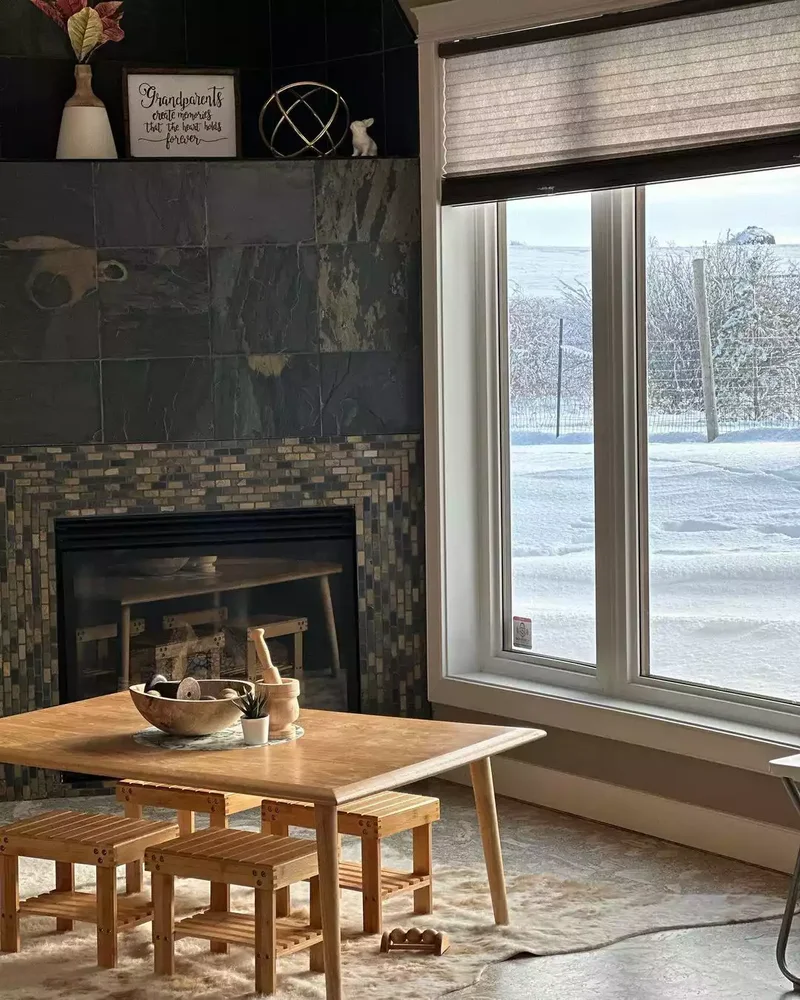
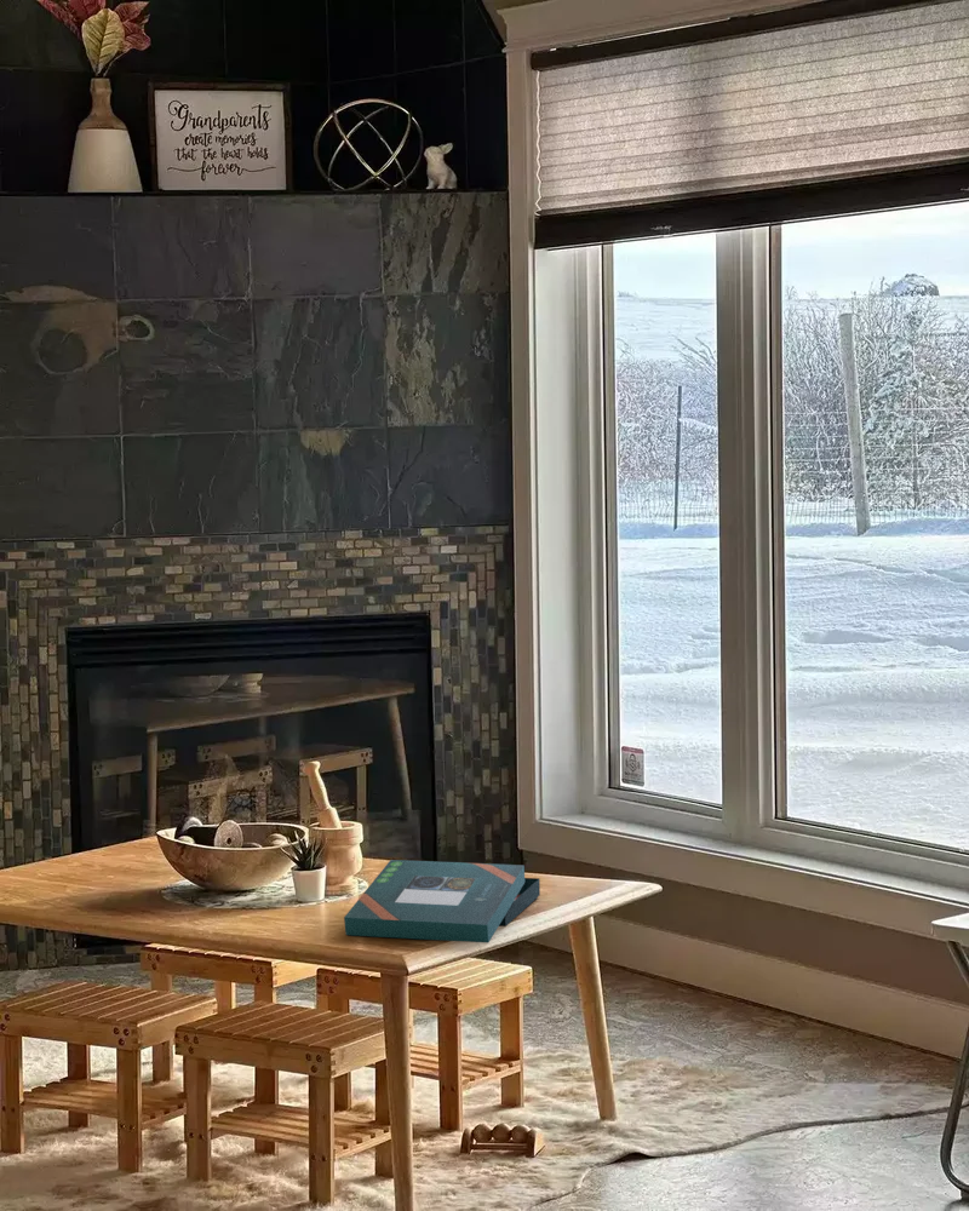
+ board game [343,859,541,943]
